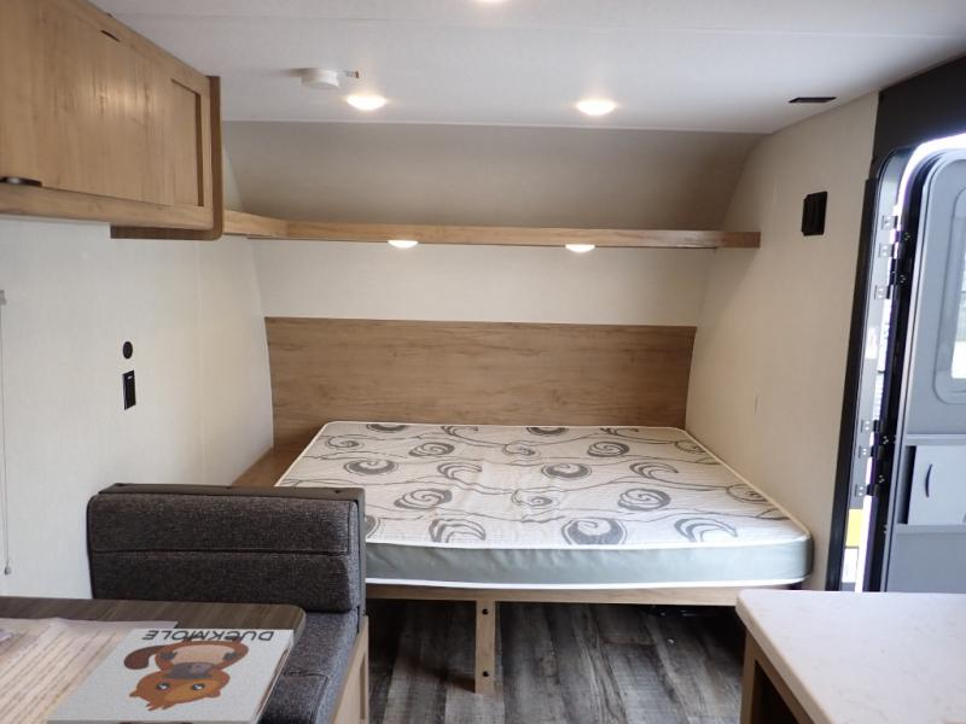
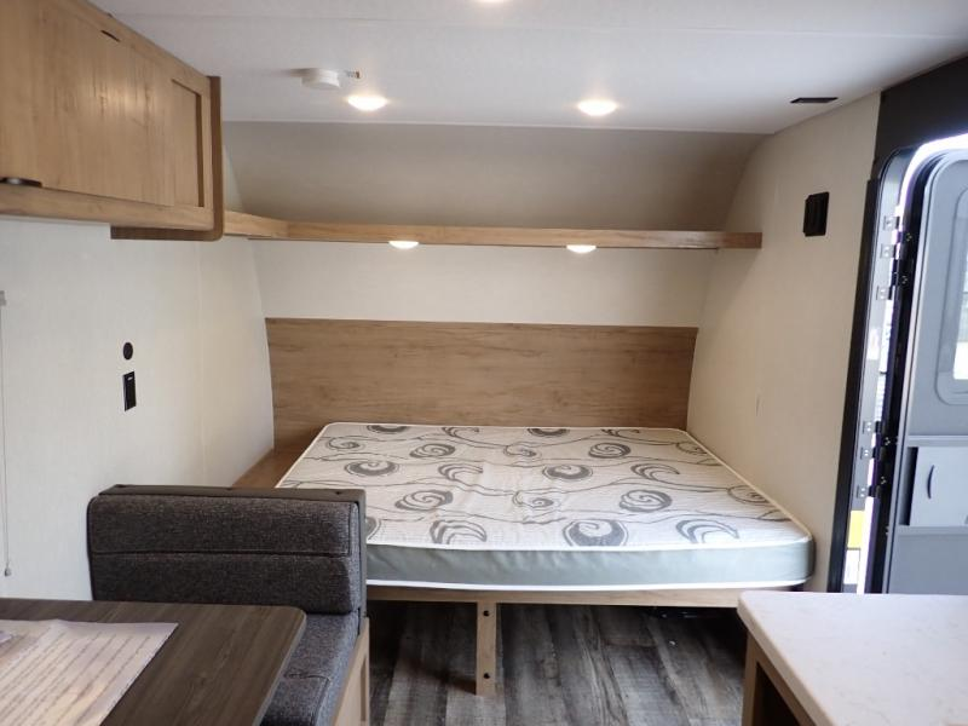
- board game [46,627,295,724]
